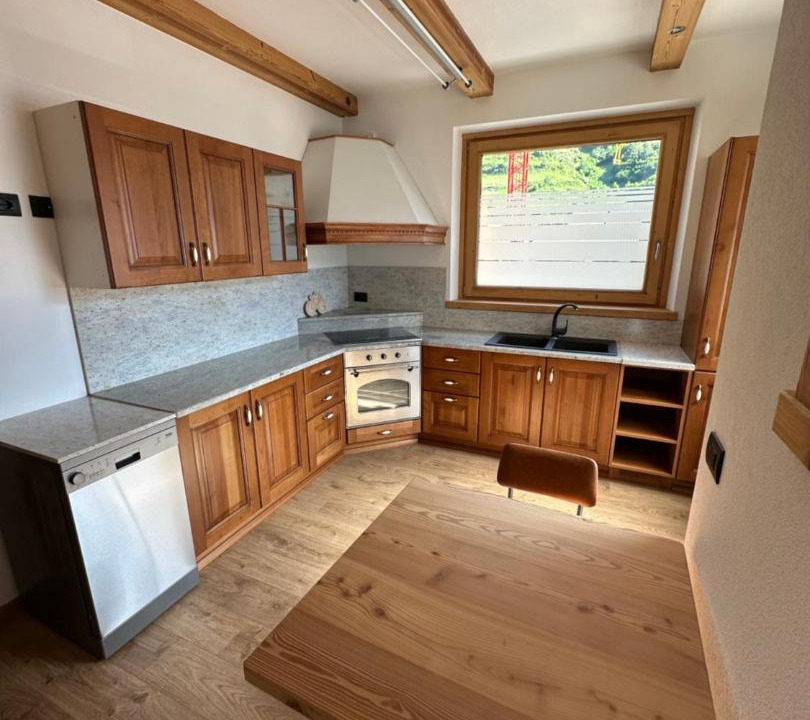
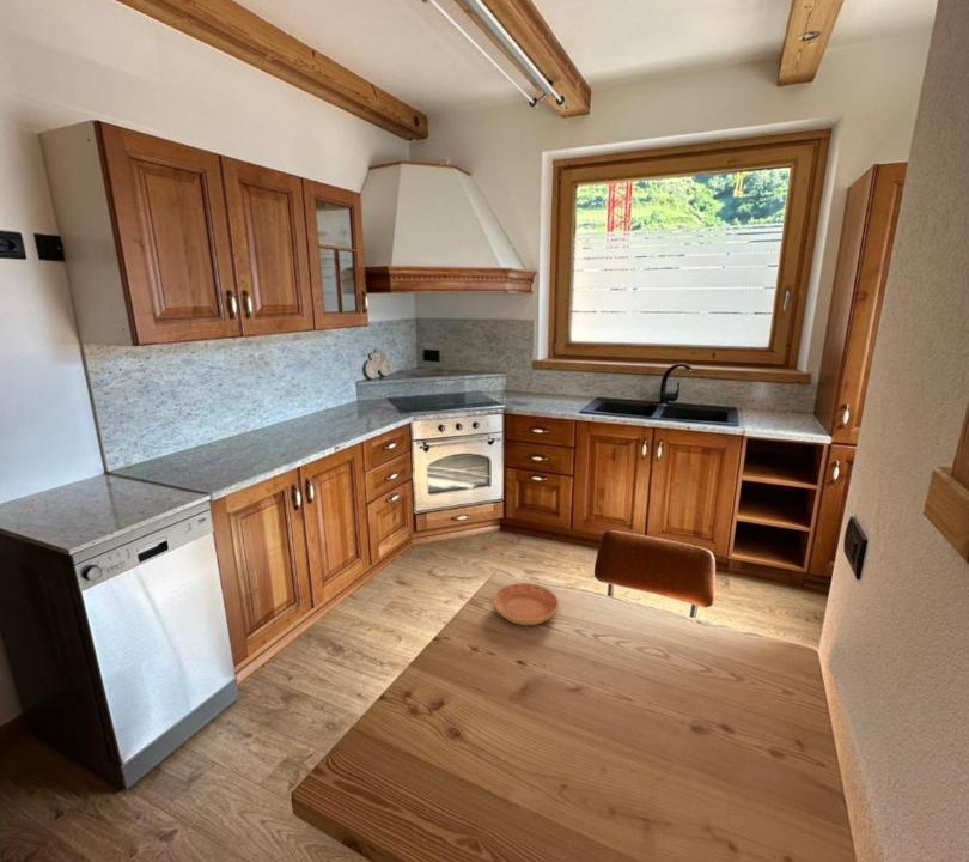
+ saucer [492,582,560,626]
